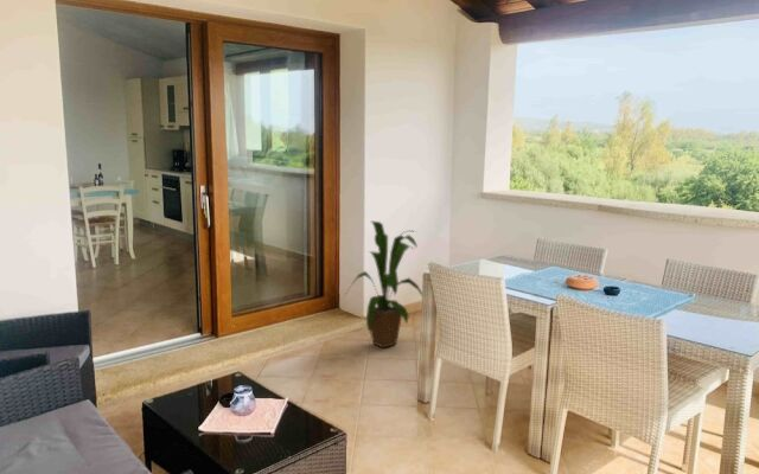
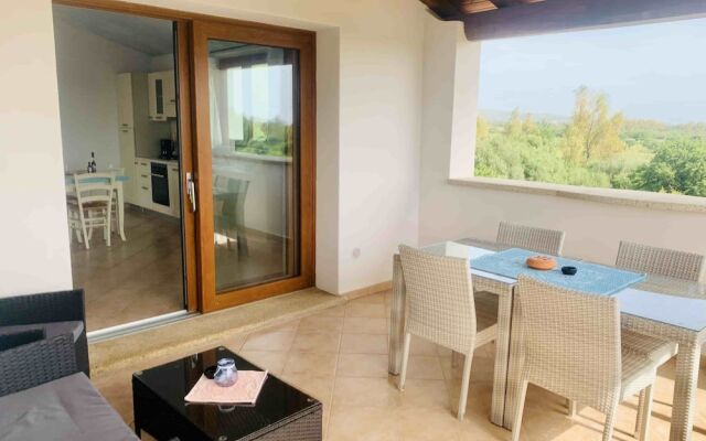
- house plant [344,220,423,348]
